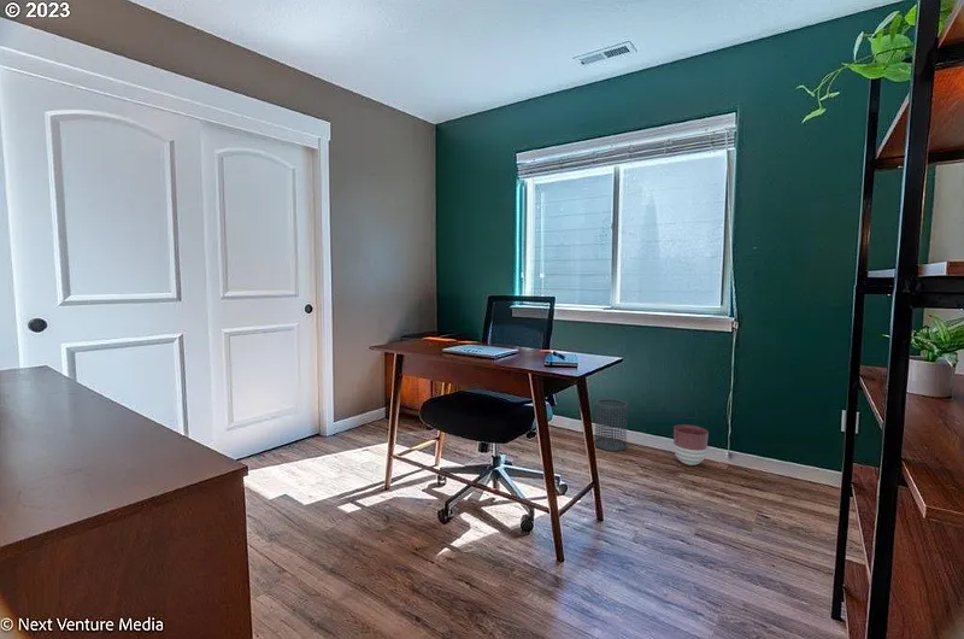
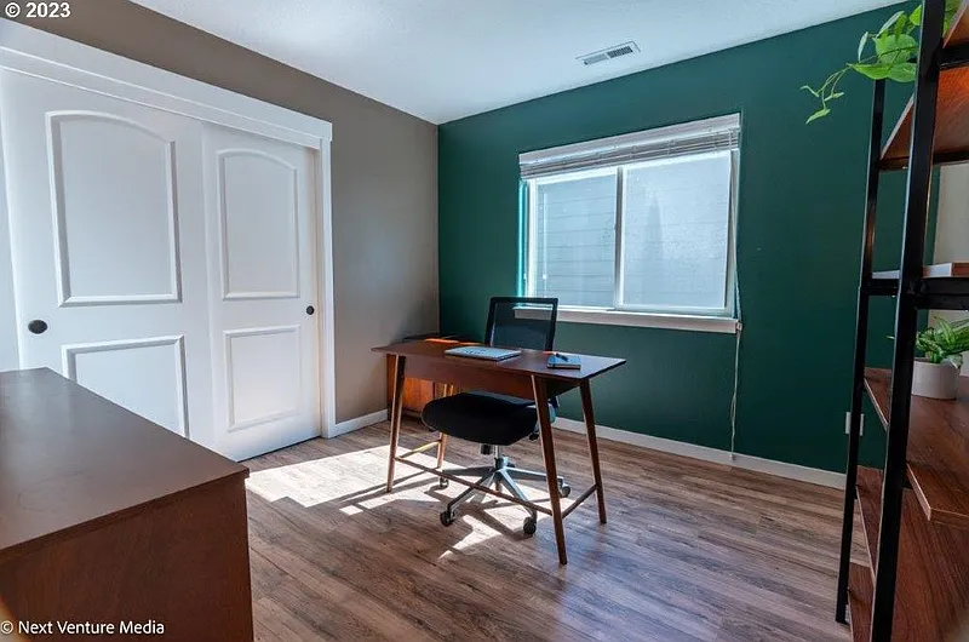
- wastebasket [594,398,629,452]
- planter [672,423,710,467]
